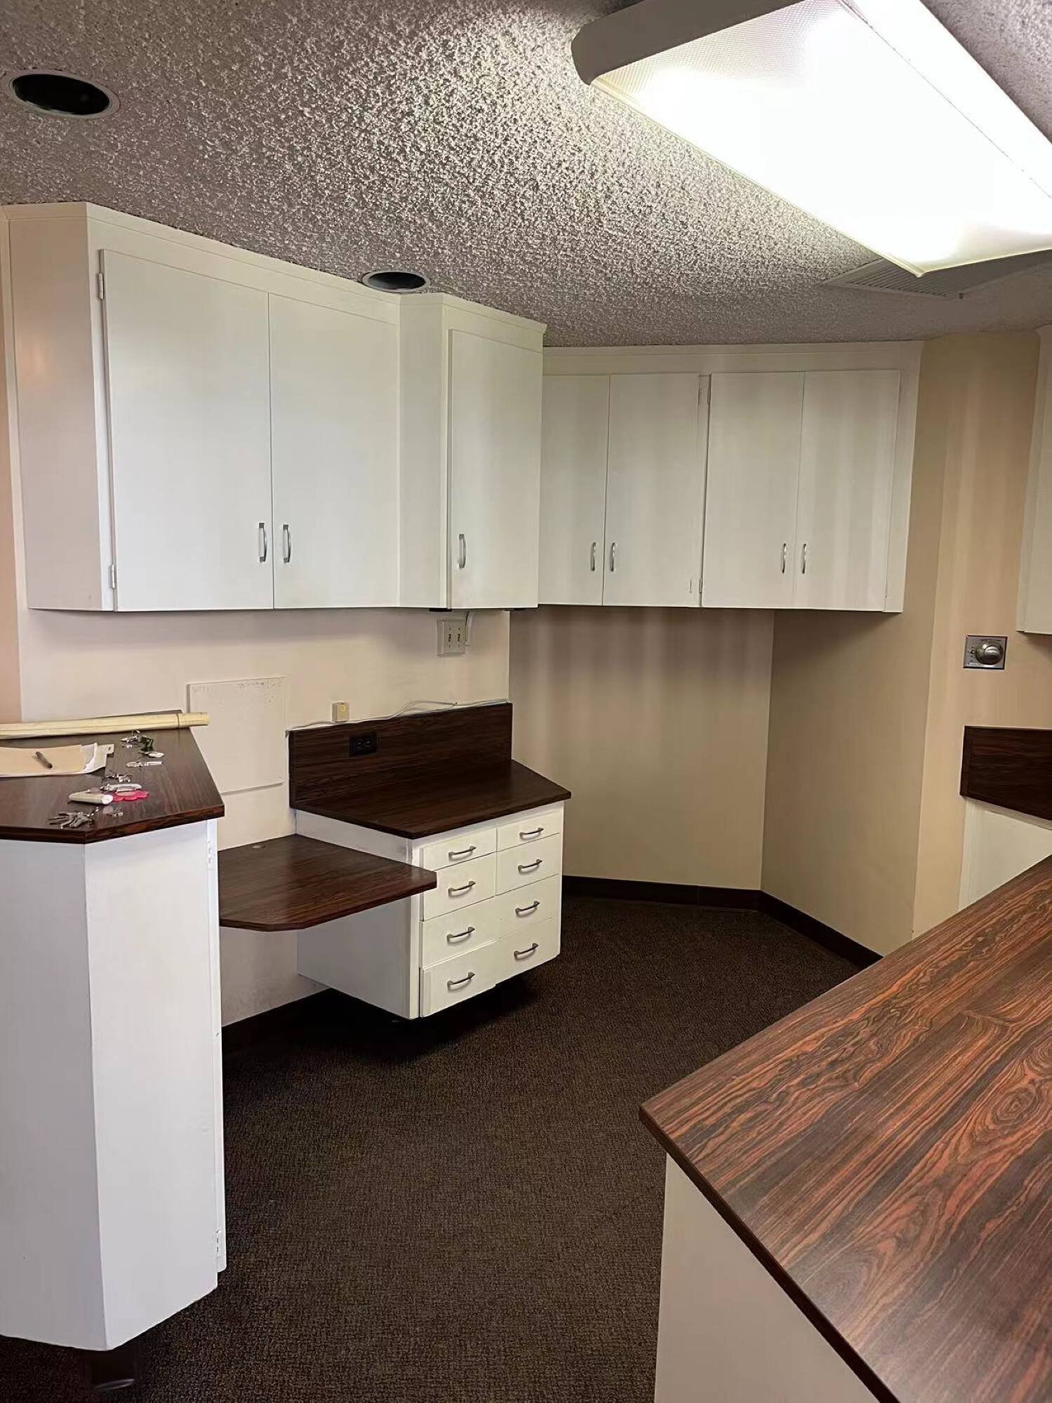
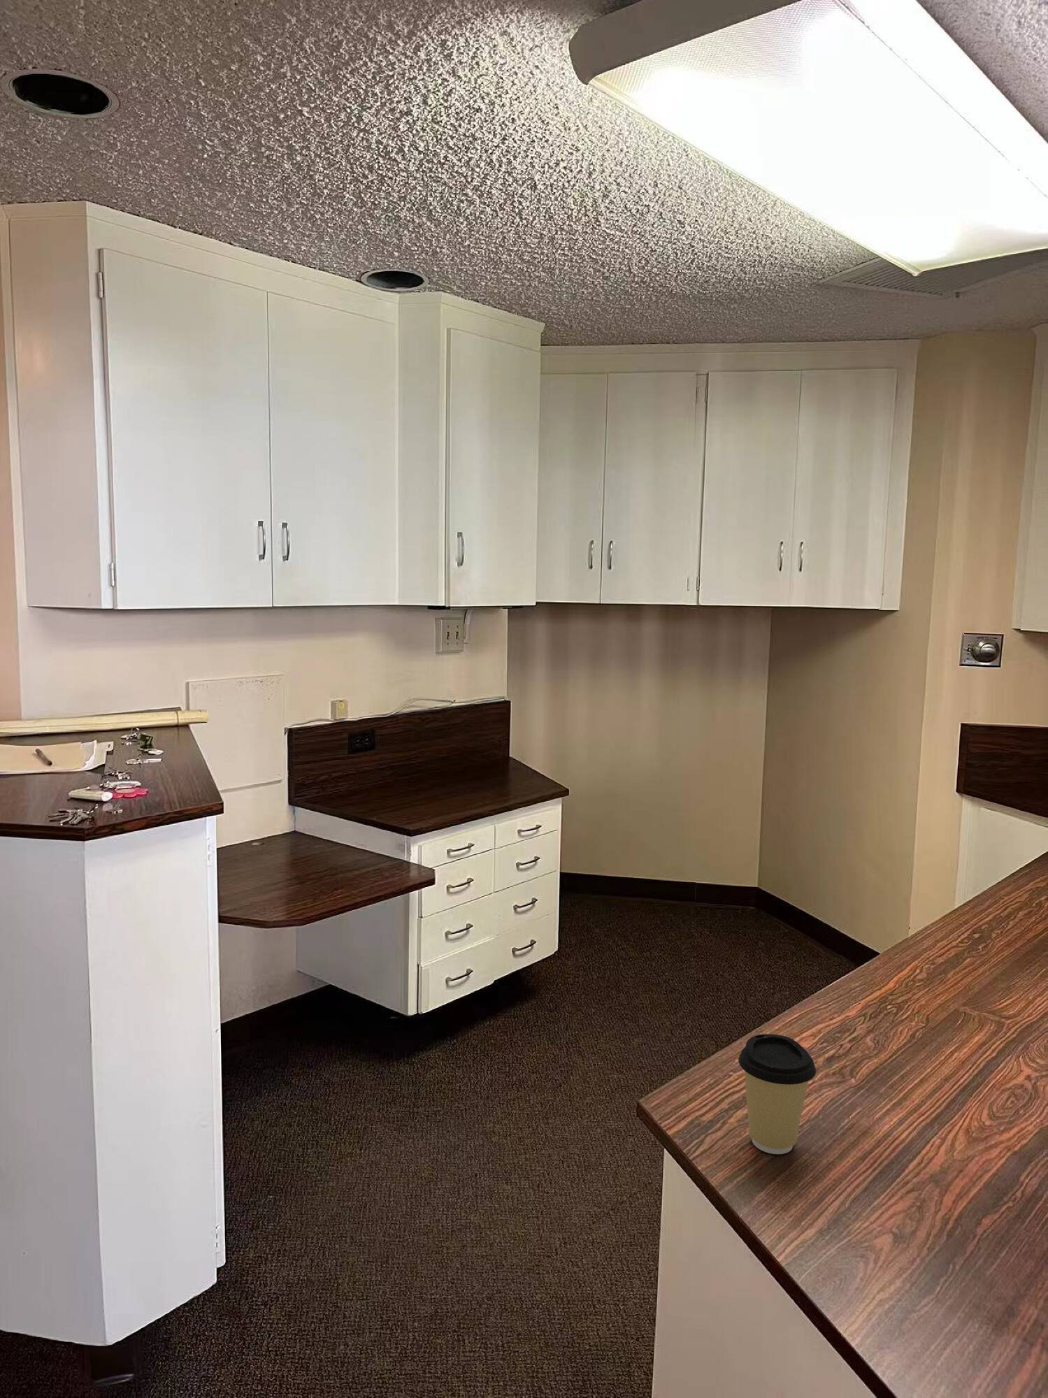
+ coffee cup [738,1034,817,1155]
